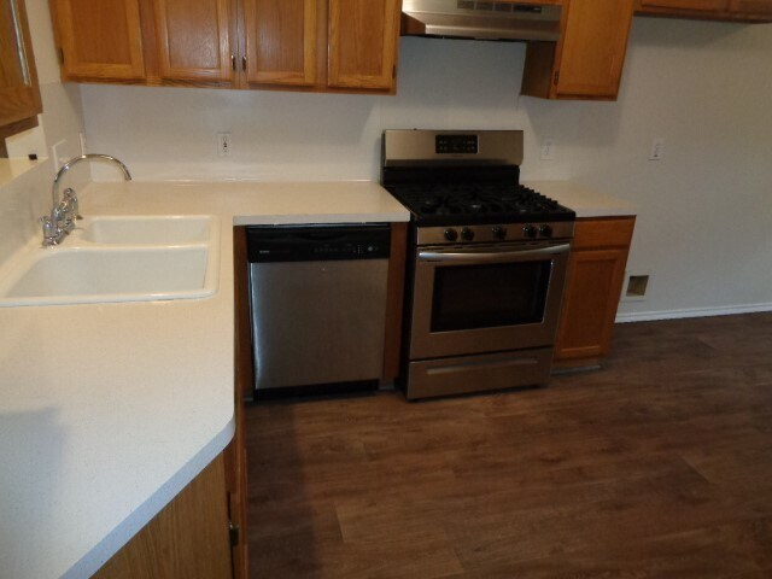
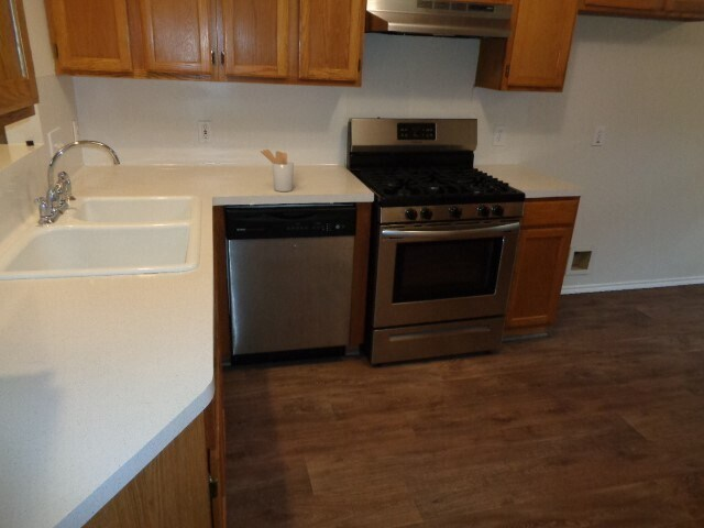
+ utensil holder [260,148,295,193]
